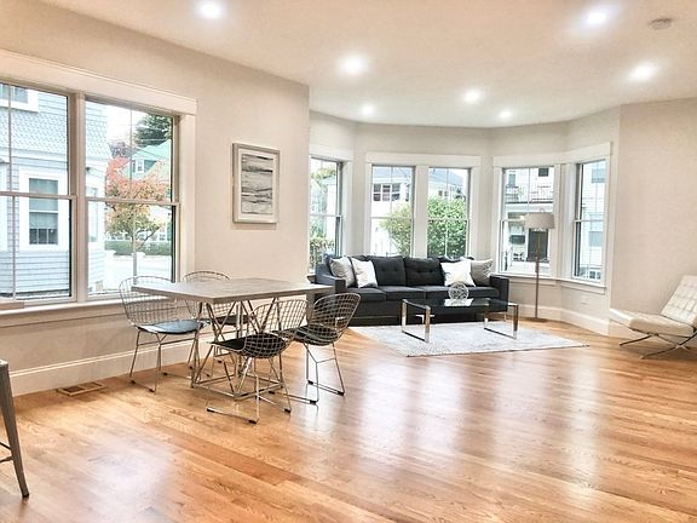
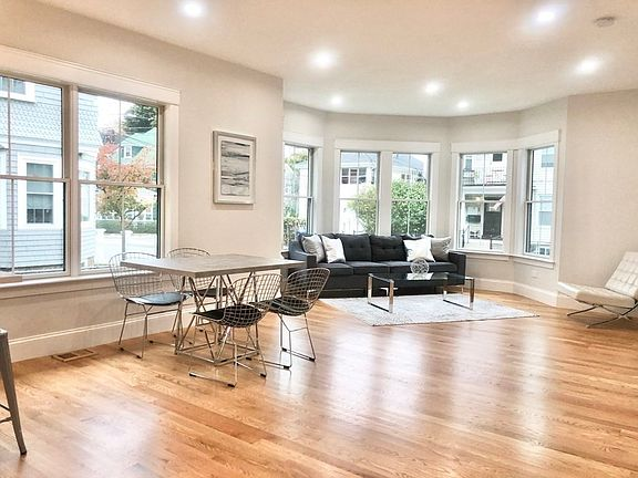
- floor lamp [523,207,557,323]
